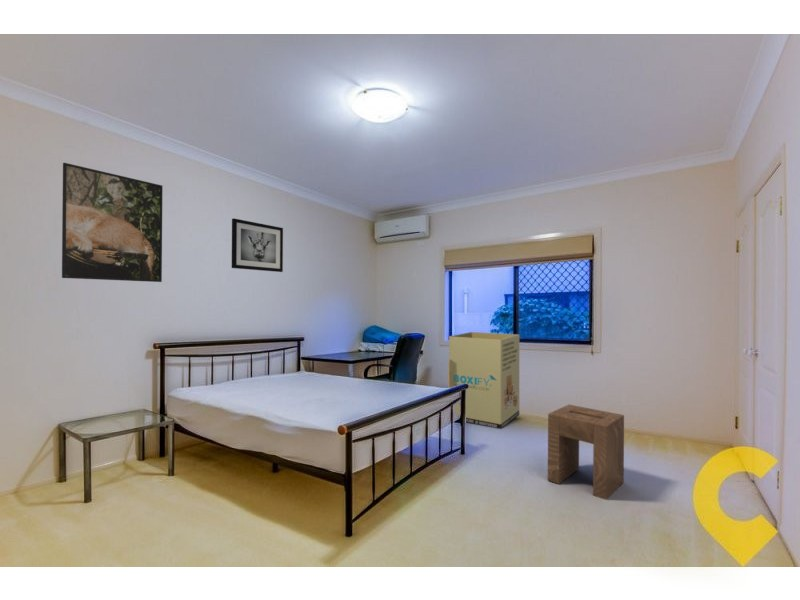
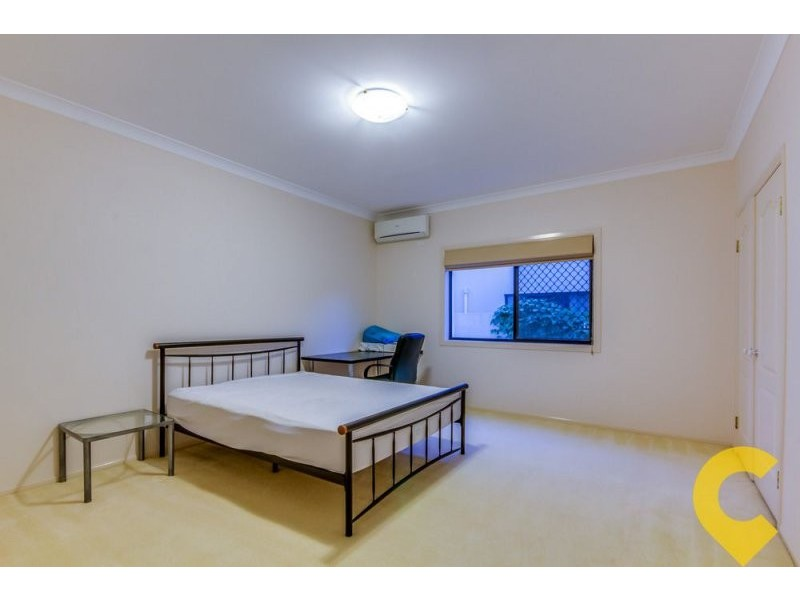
- wall art [231,217,284,273]
- cardboard box [447,331,520,430]
- stool [547,404,625,501]
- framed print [61,162,164,283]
